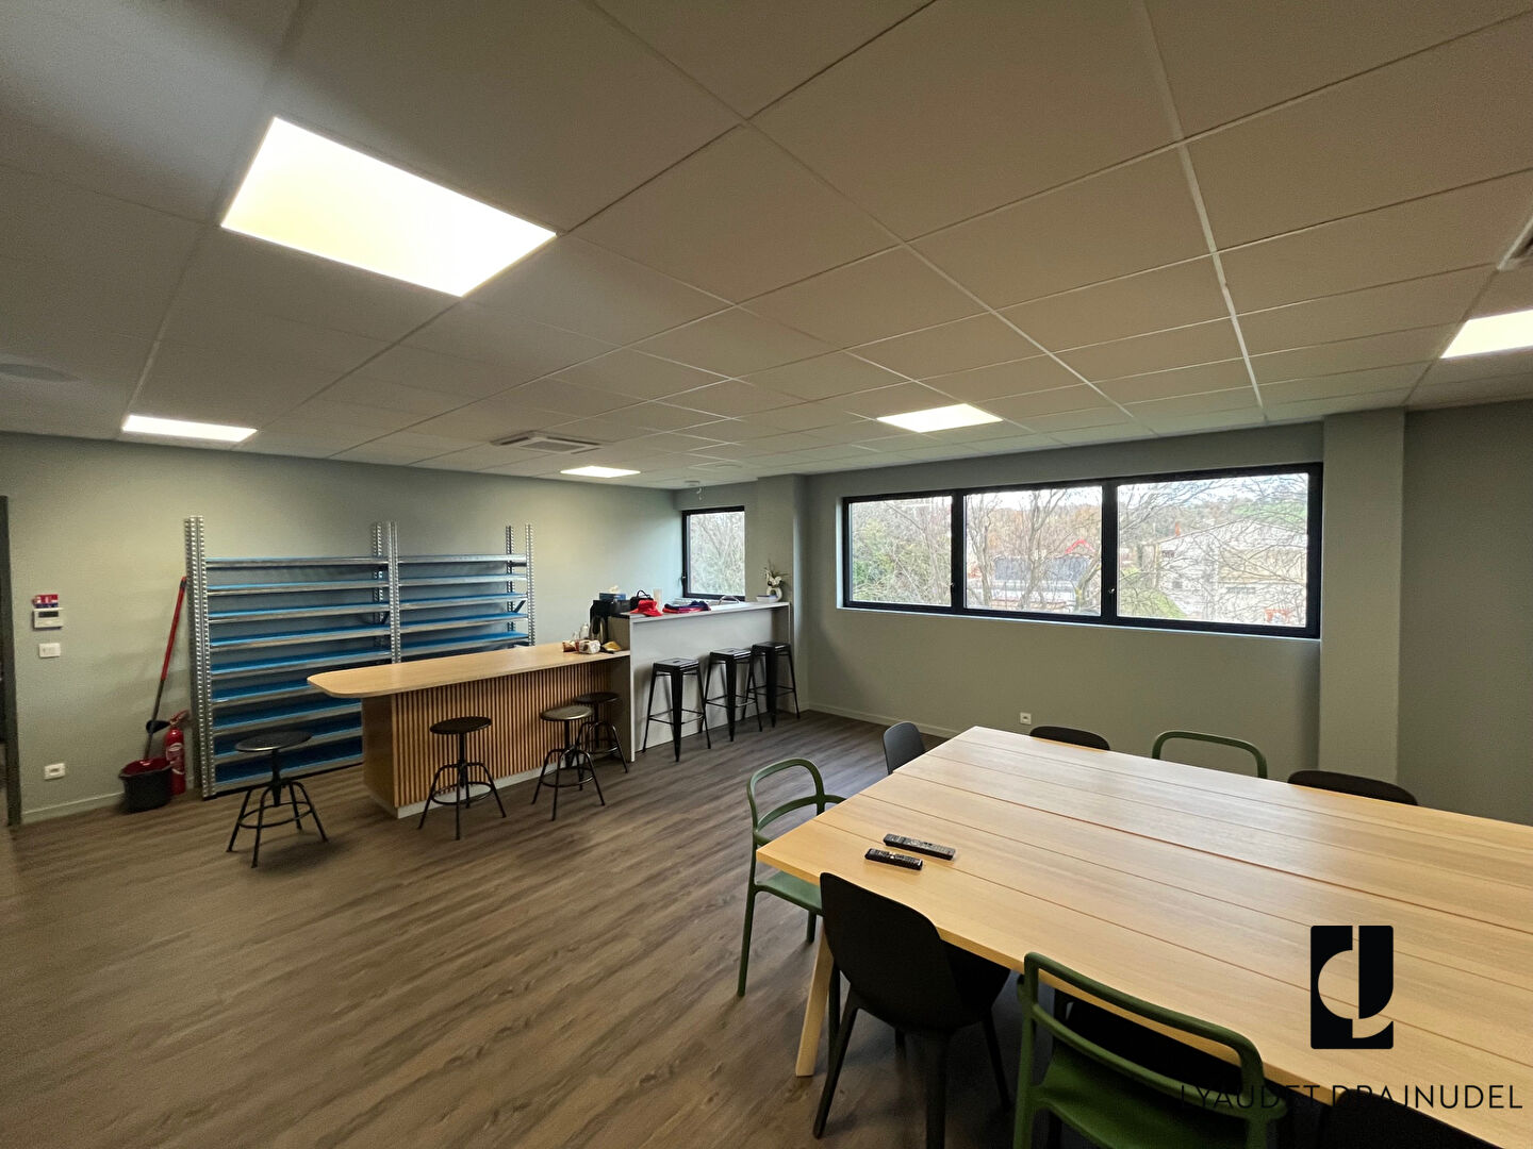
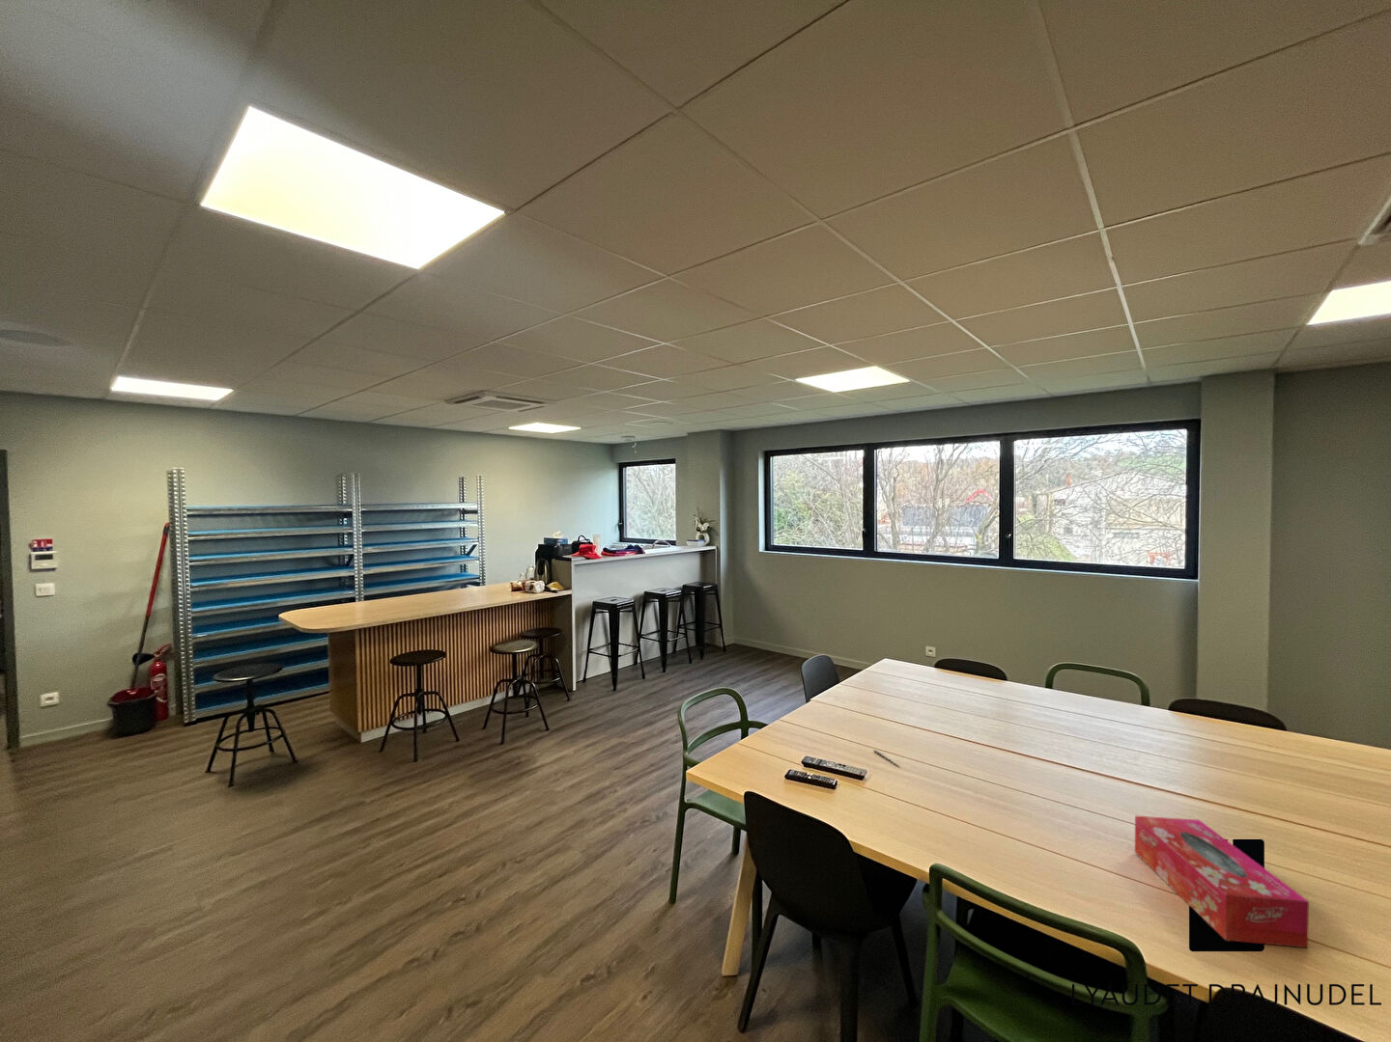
+ pen [873,749,901,769]
+ tissue box [1134,815,1310,948]
